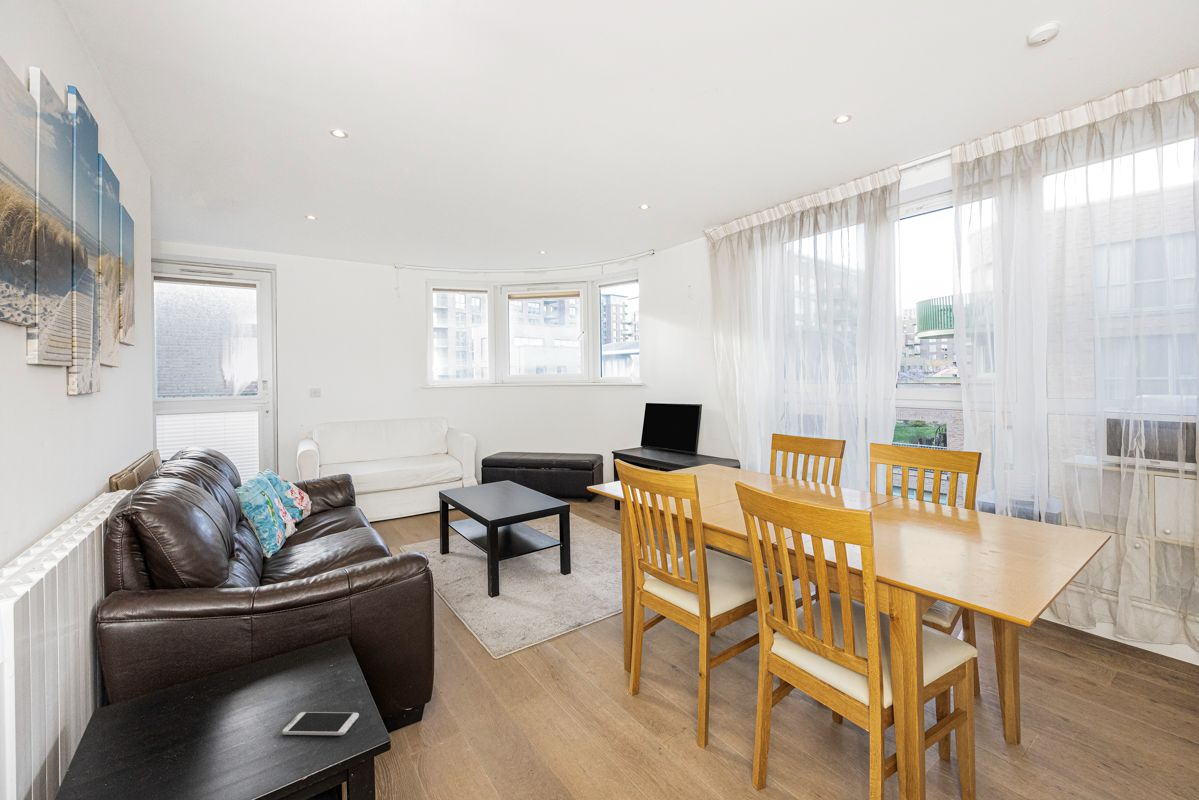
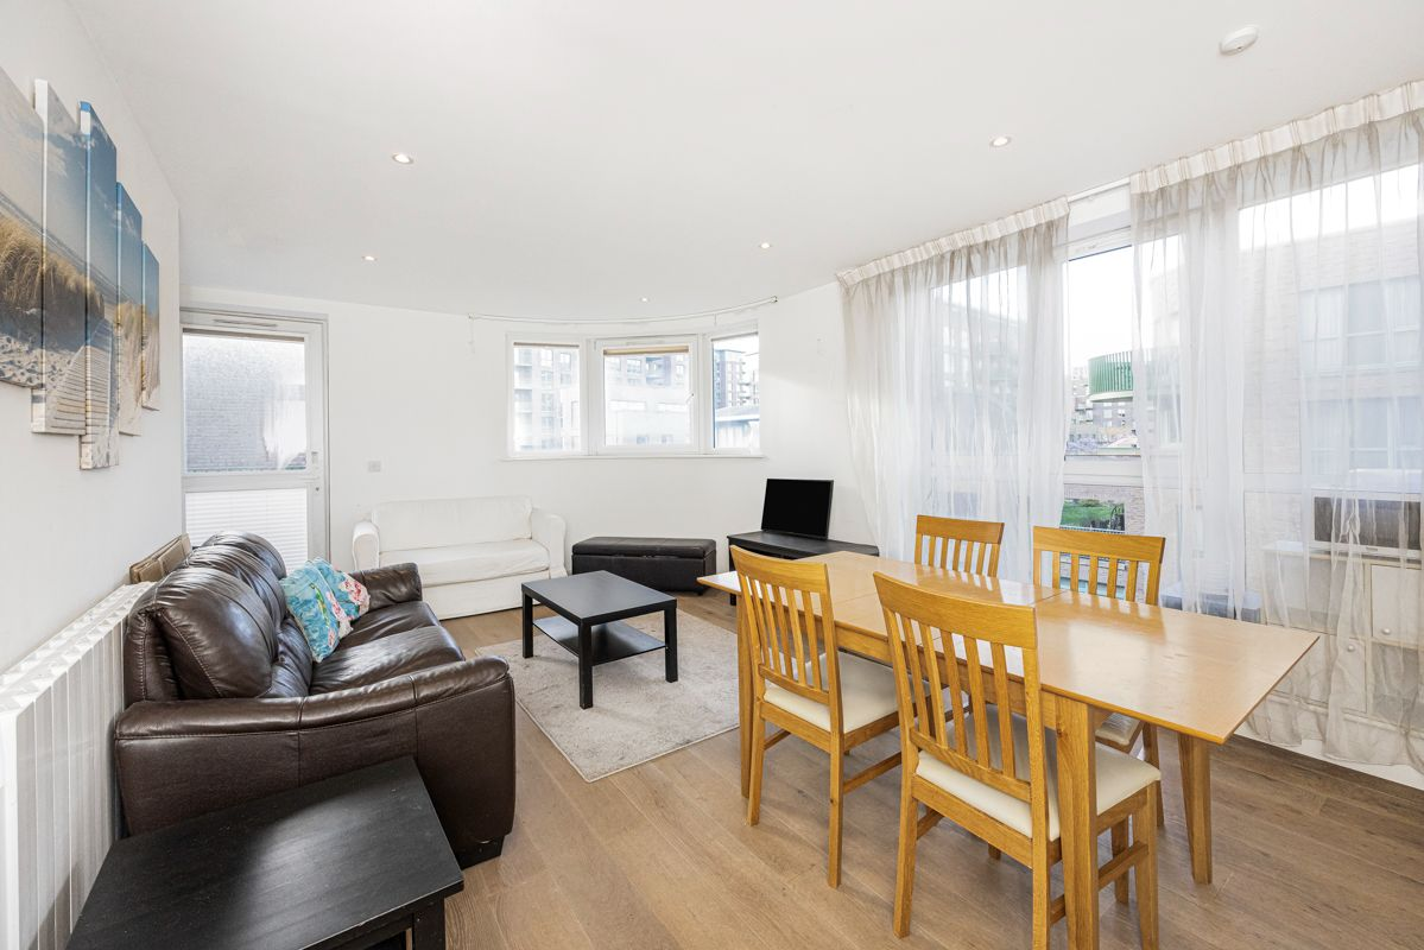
- smartphone [281,711,360,736]
